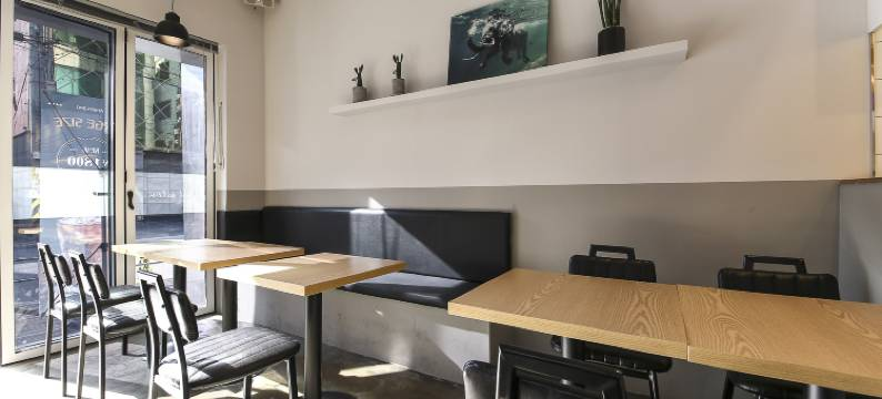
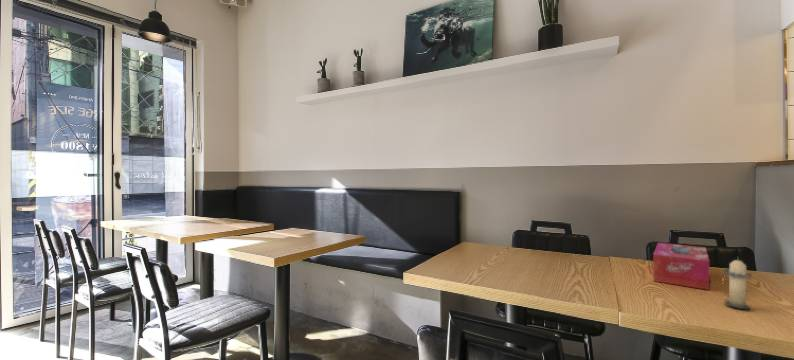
+ candle [723,256,754,310]
+ tissue box [652,242,710,291]
